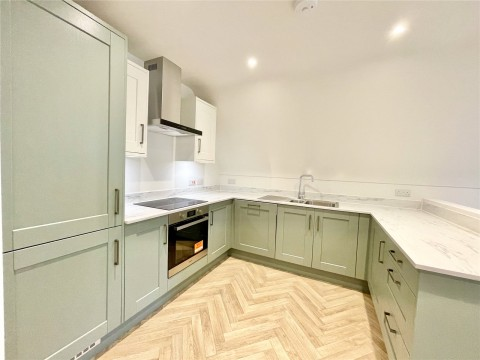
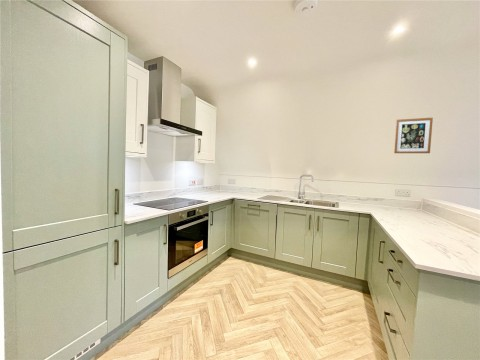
+ wall art [393,117,434,154]
